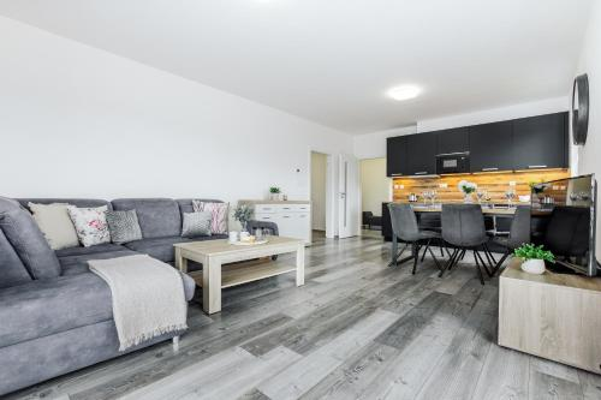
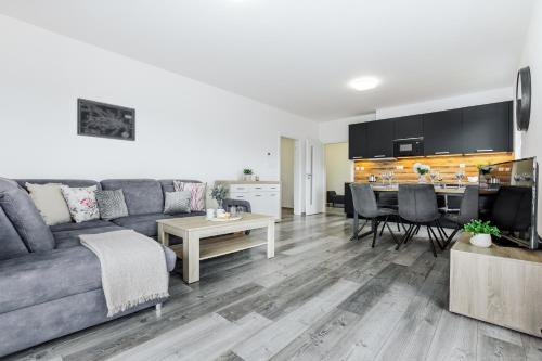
+ wall art [76,96,137,142]
